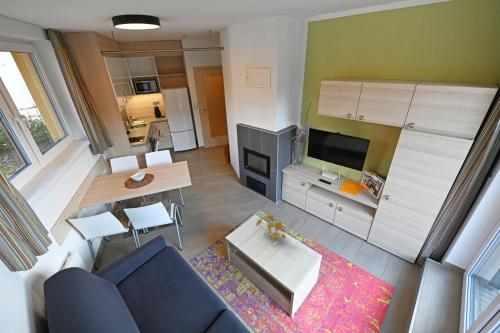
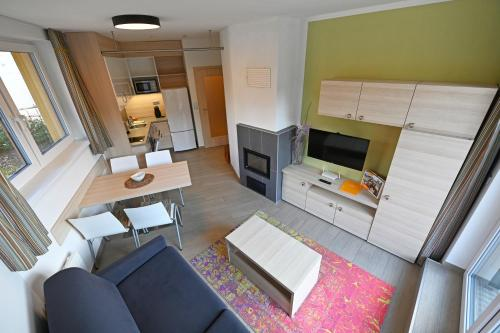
- flower arrangement [255,213,287,242]
